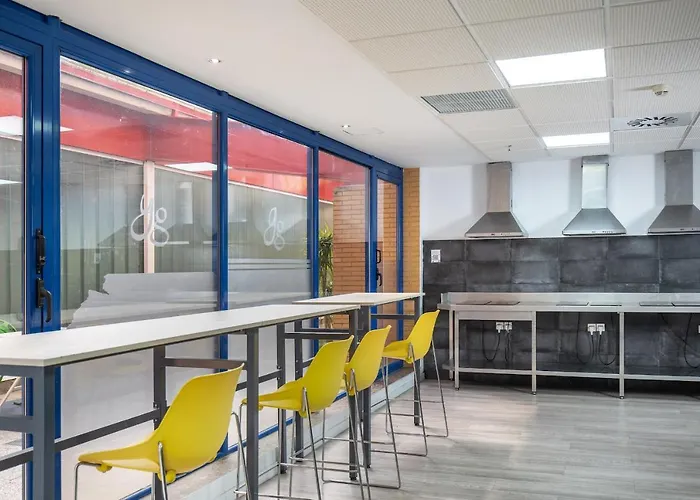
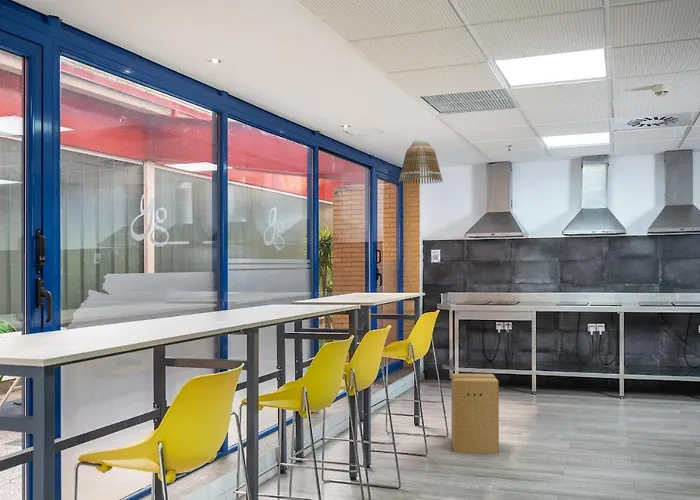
+ cardboard box [450,372,500,454]
+ lamp shade [398,139,444,185]
